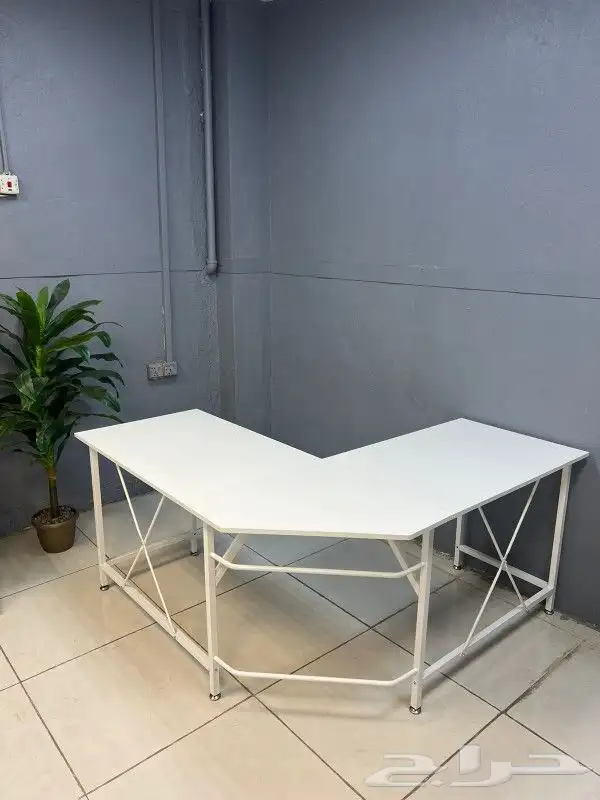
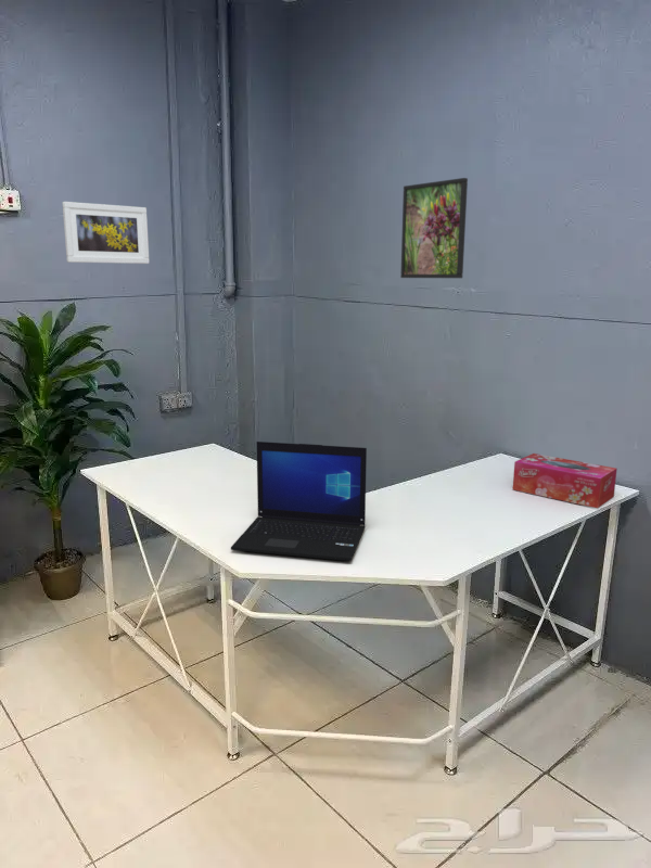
+ laptop [230,441,368,562]
+ tissue box [512,452,618,509]
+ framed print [399,177,469,279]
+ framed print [62,201,151,265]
